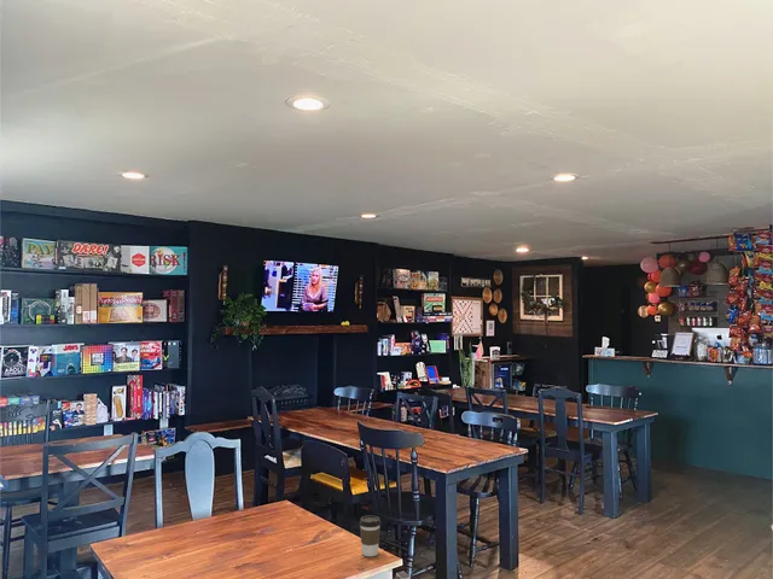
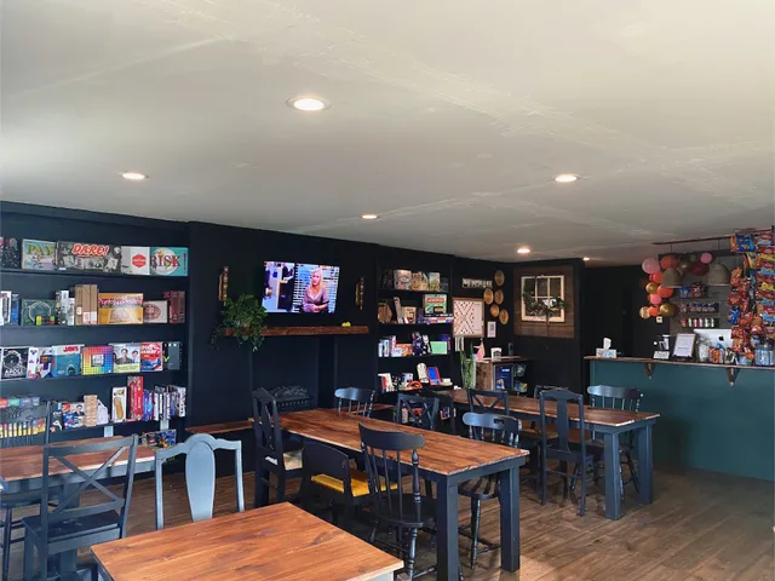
- coffee cup [359,514,382,557]
